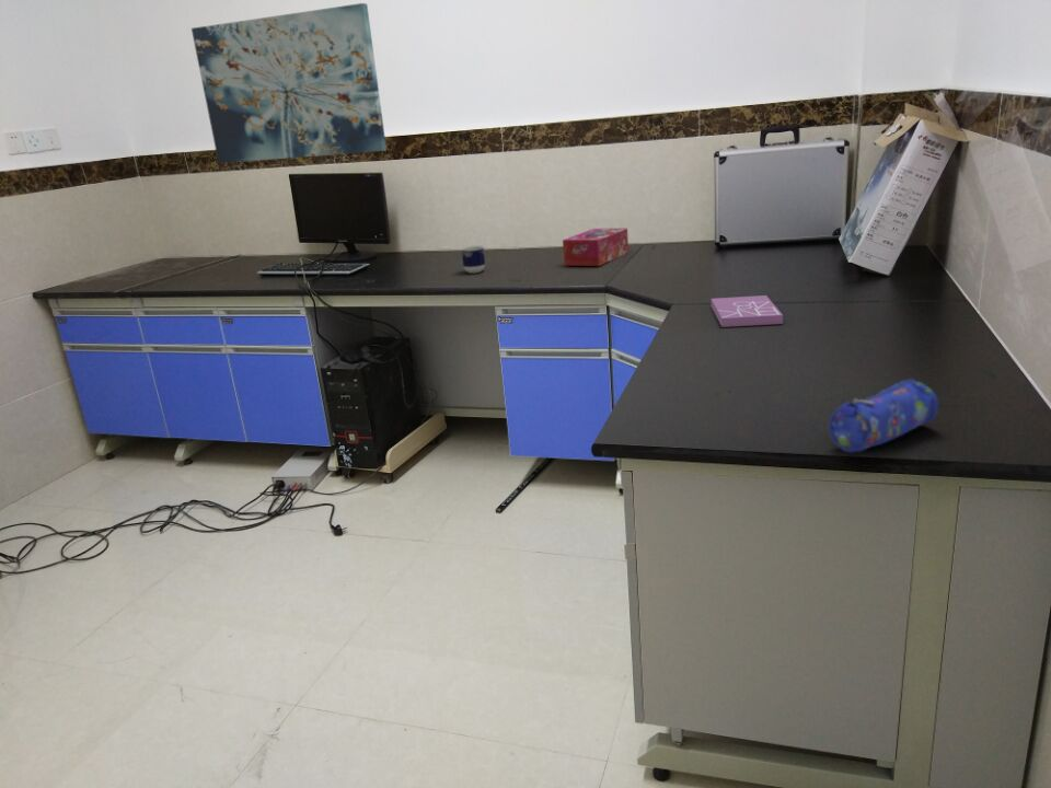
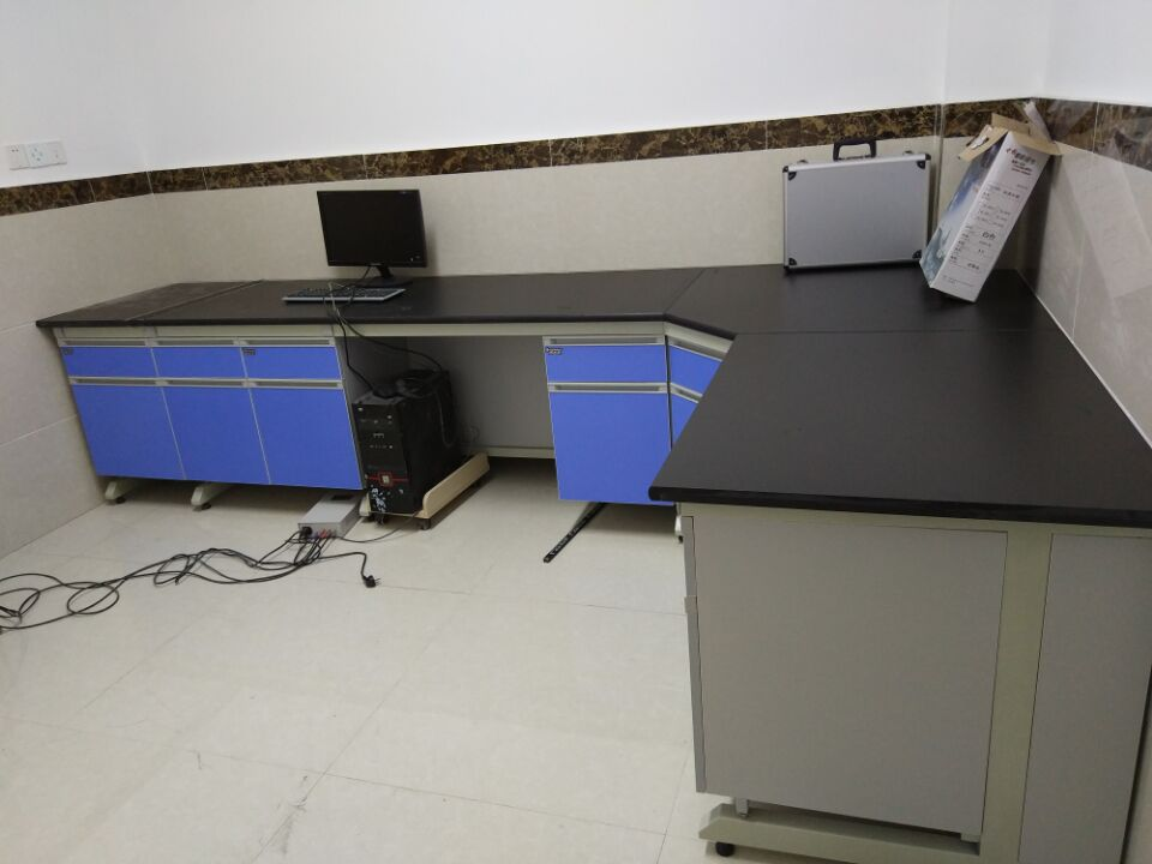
- wall art [190,2,388,164]
- tissue box [562,228,630,267]
- pencil case [828,378,939,453]
- book [711,294,784,328]
- cup [460,244,486,275]
